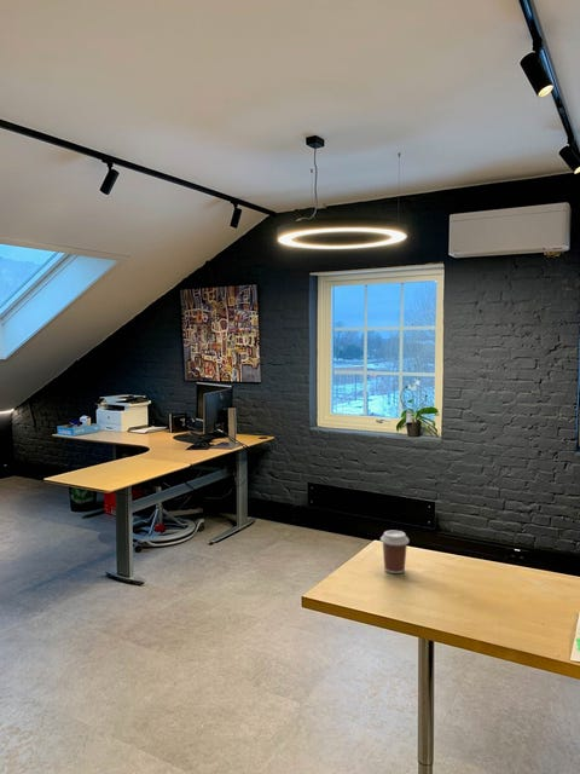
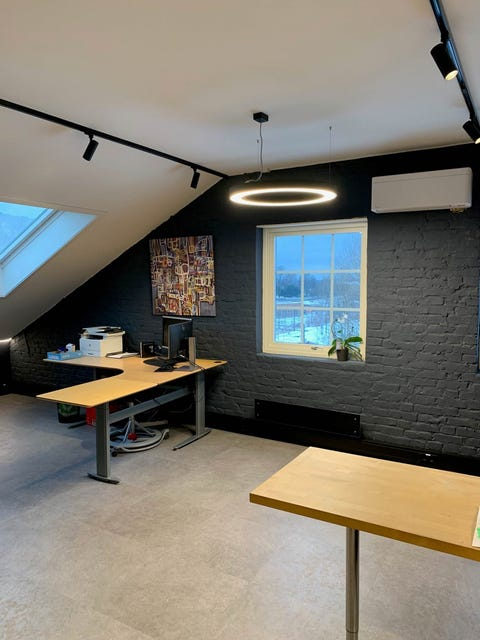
- coffee cup [379,530,410,574]
